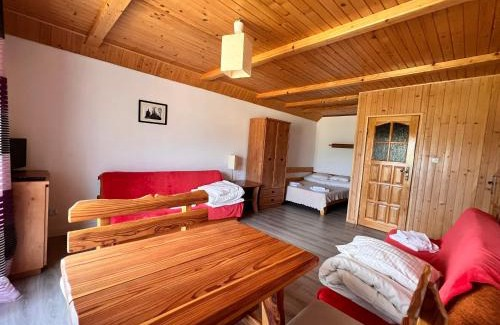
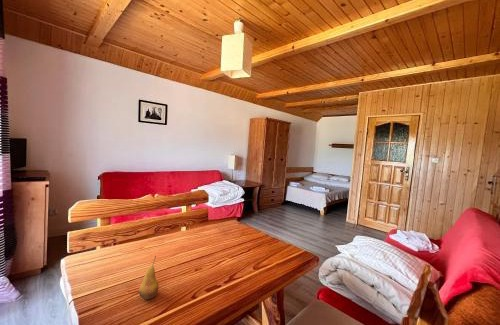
+ fruit [138,255,160,300]
